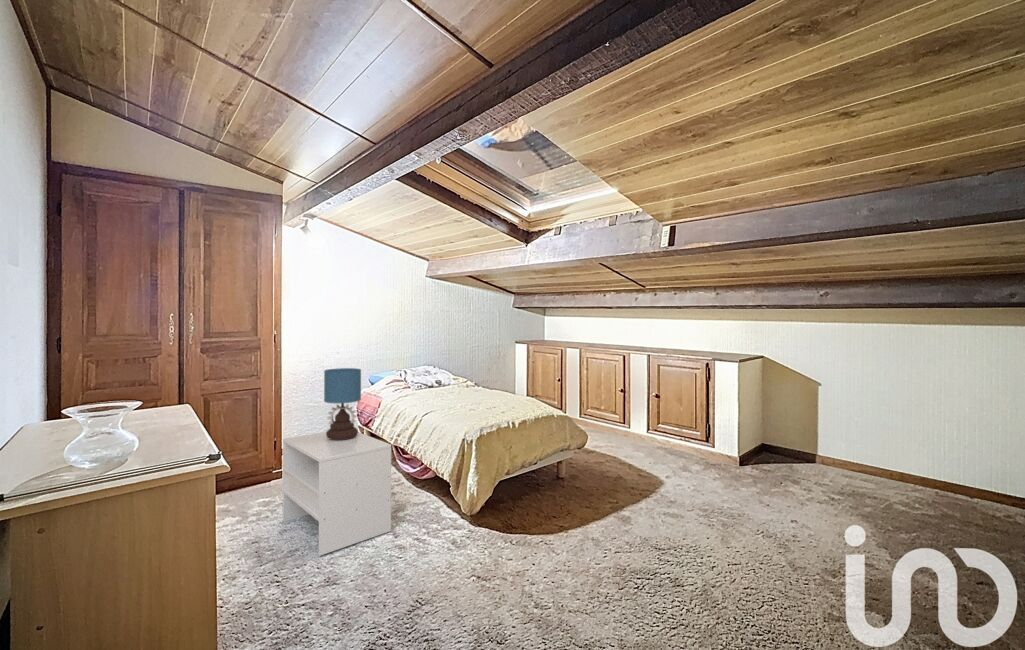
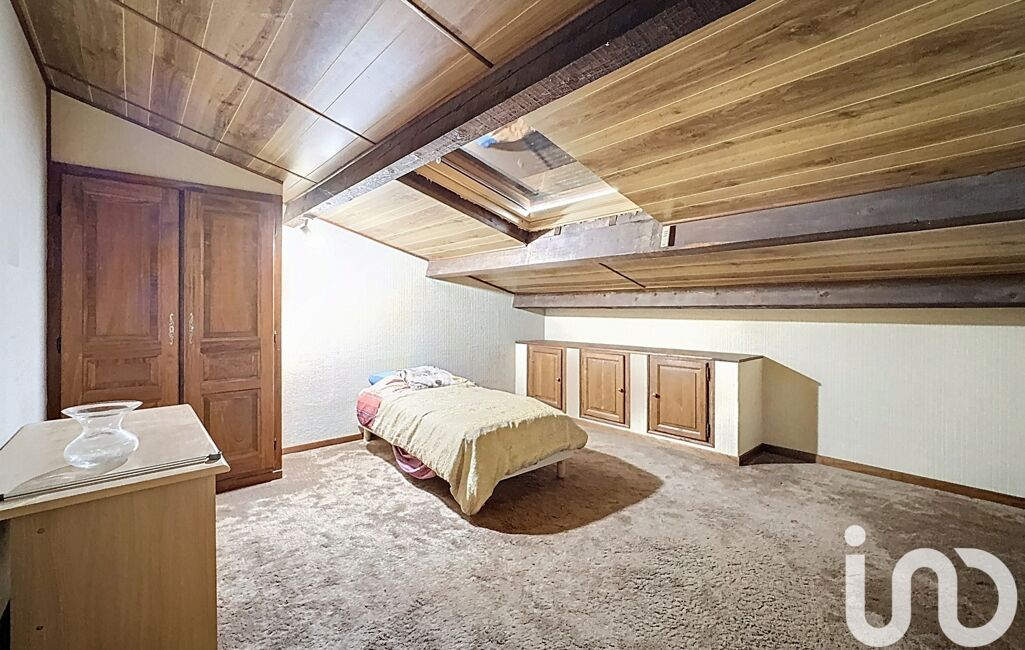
- nightstand [282,431,392,557]
- table lamp [323,367,362,440]
